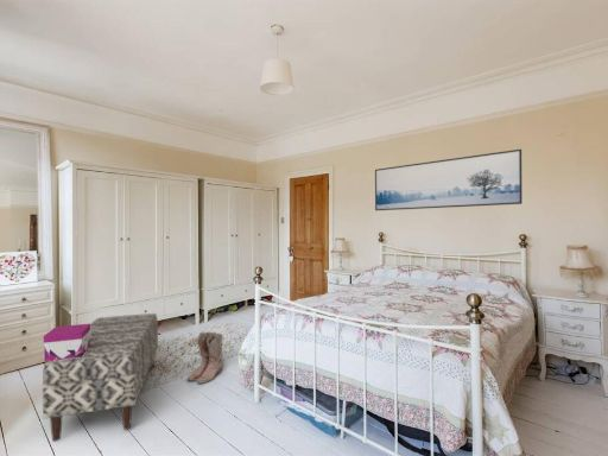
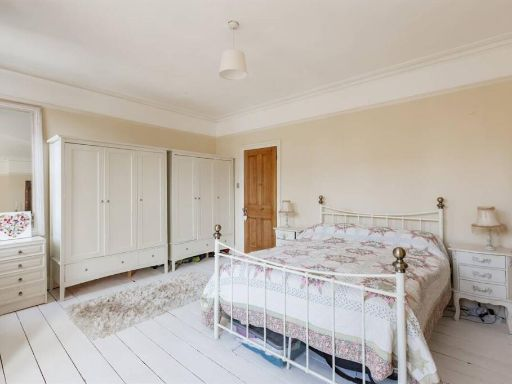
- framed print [374,148,524,211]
- bench [42,312,159,443]
- decorative box [43,323,91,362]
- boots [185,330,224,385]
